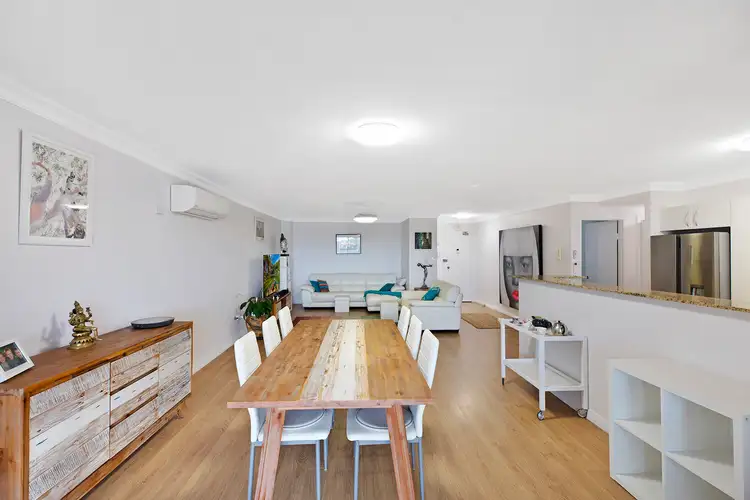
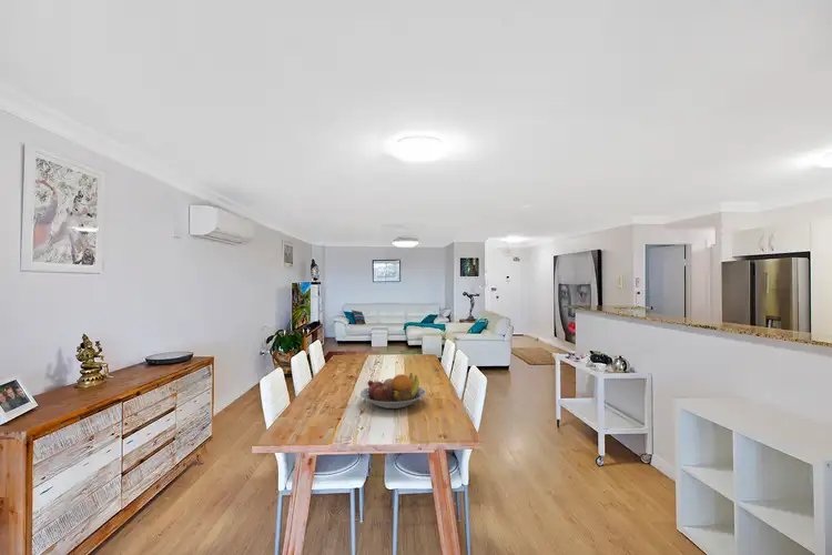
+ fruit bowl [359,372,427,410]
